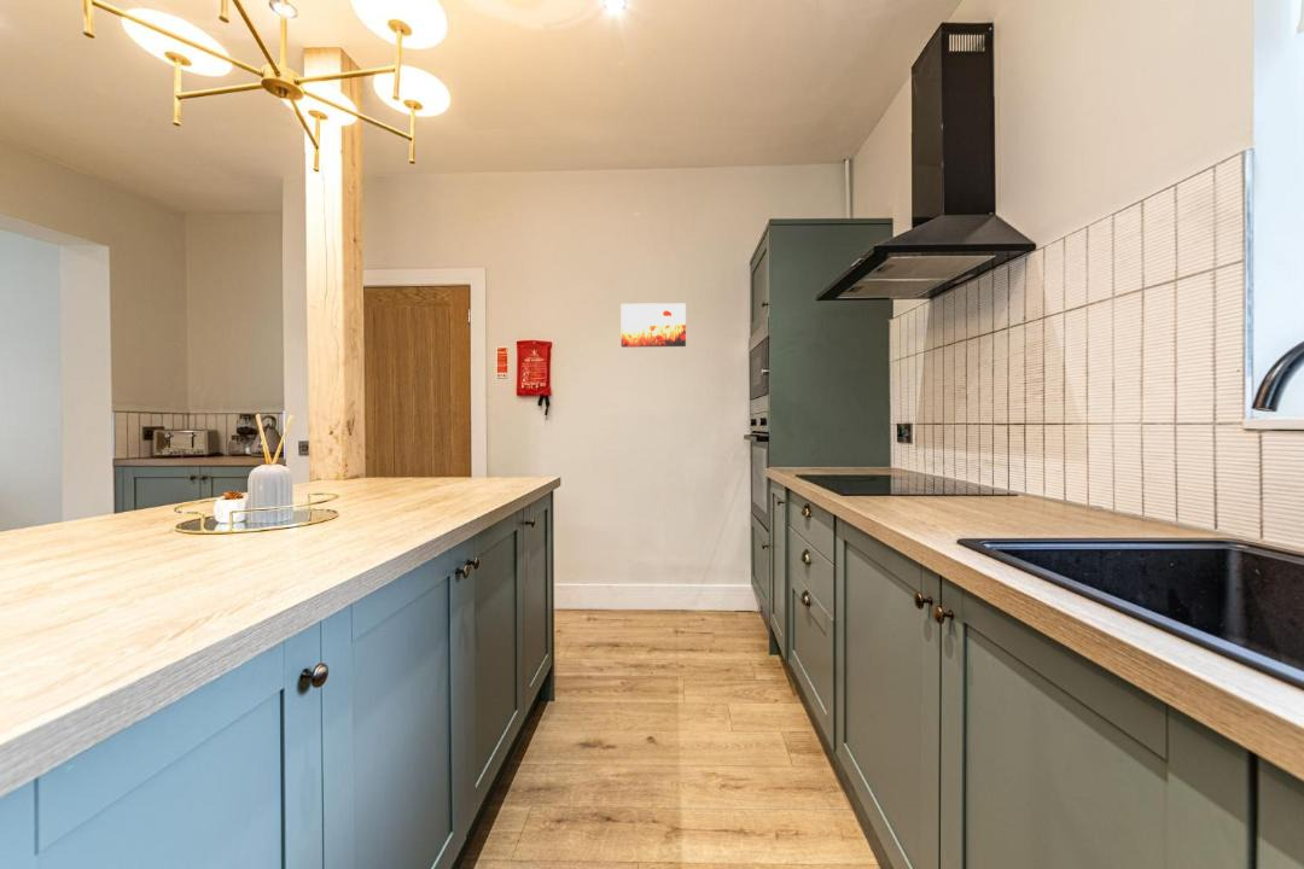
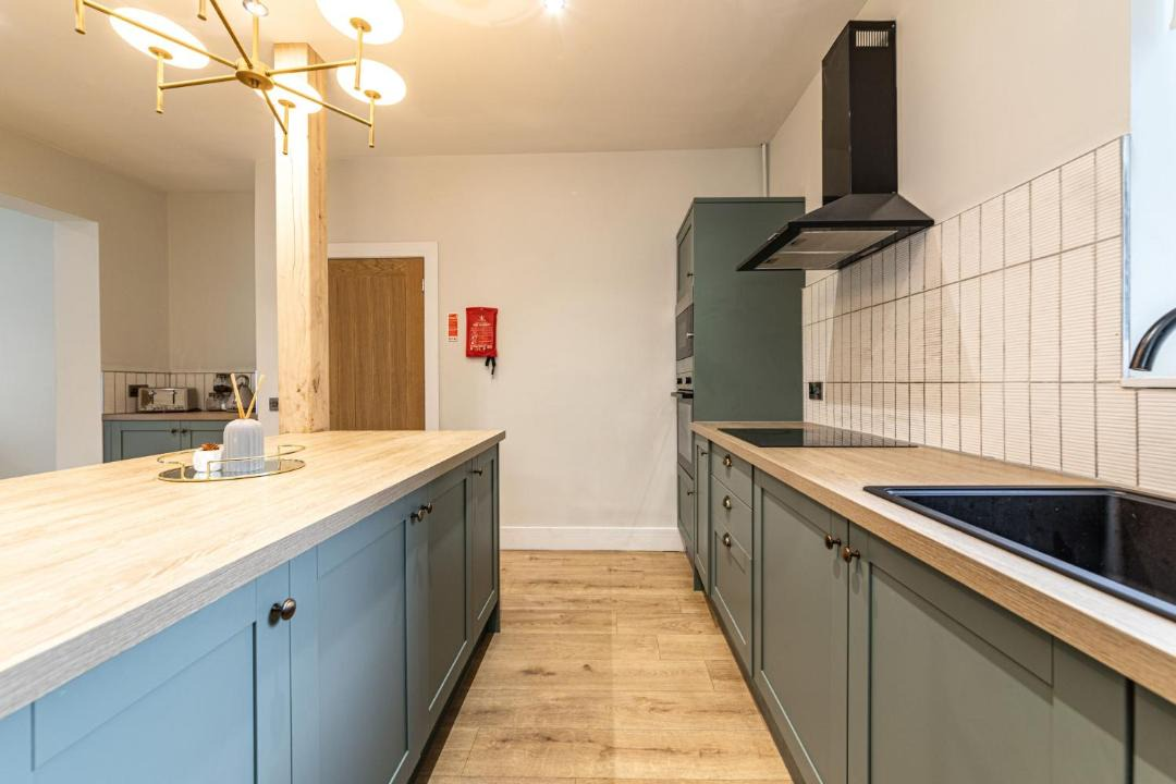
- wall art [621,302,687,348]
